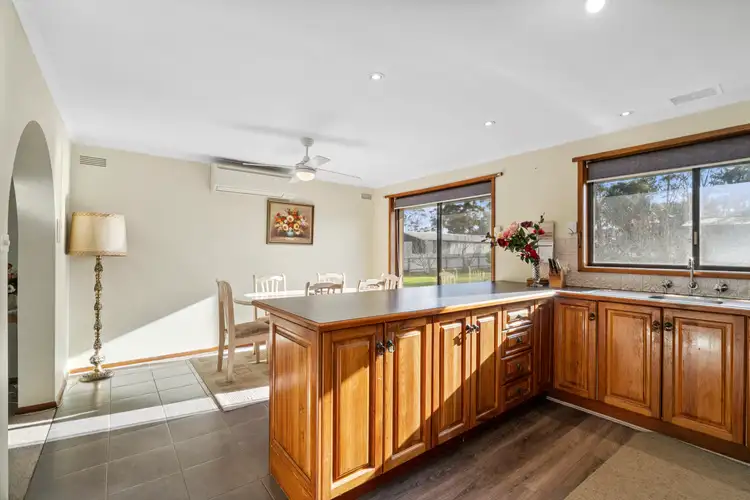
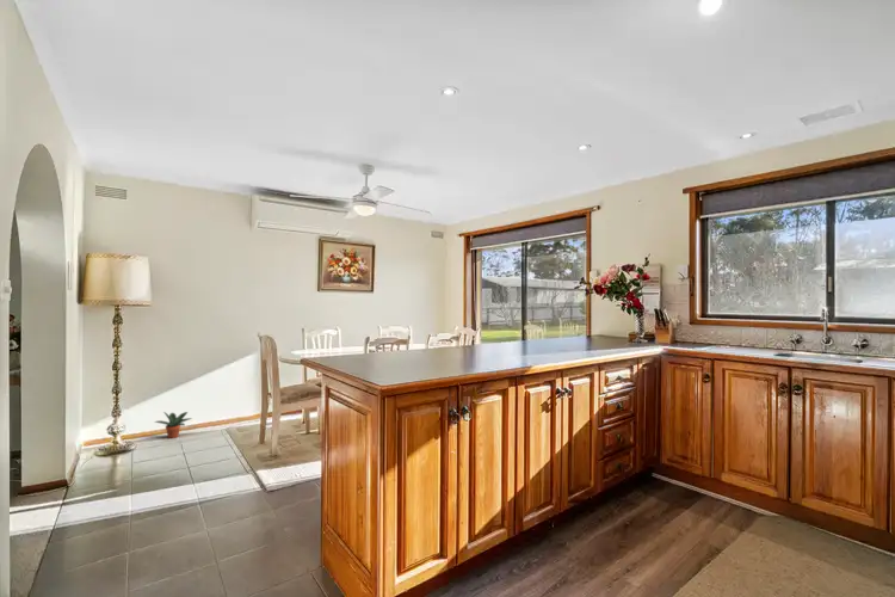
+ potted plant [153,411,193,439]
